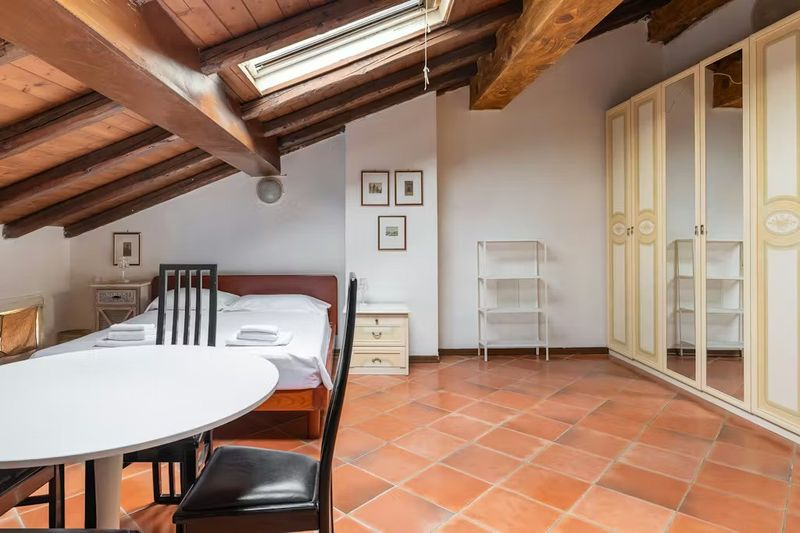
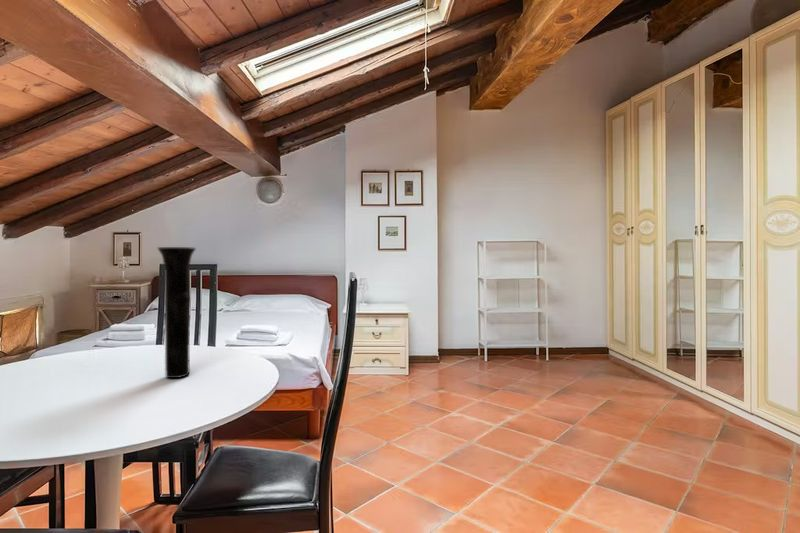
+ vase [156,246,197,379]
